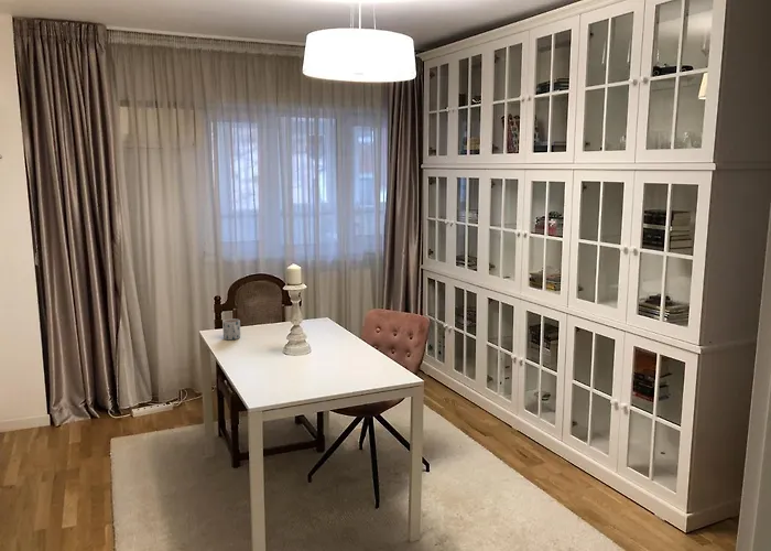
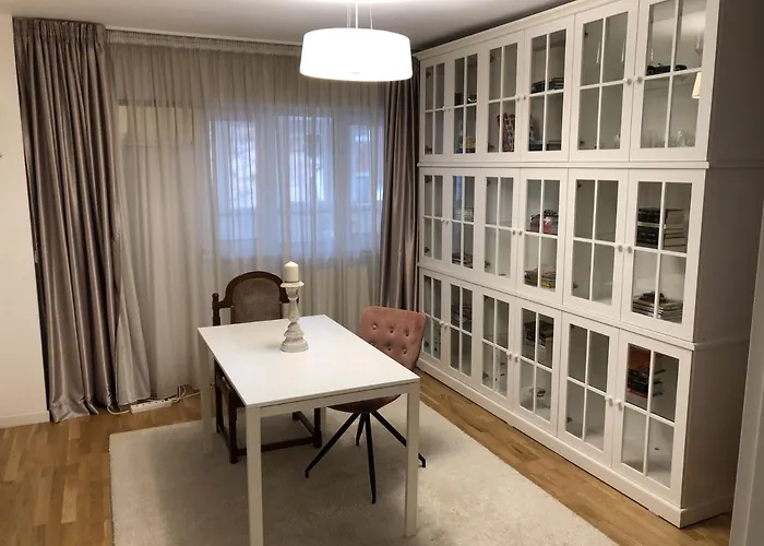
- mug [221,317,241,341]
